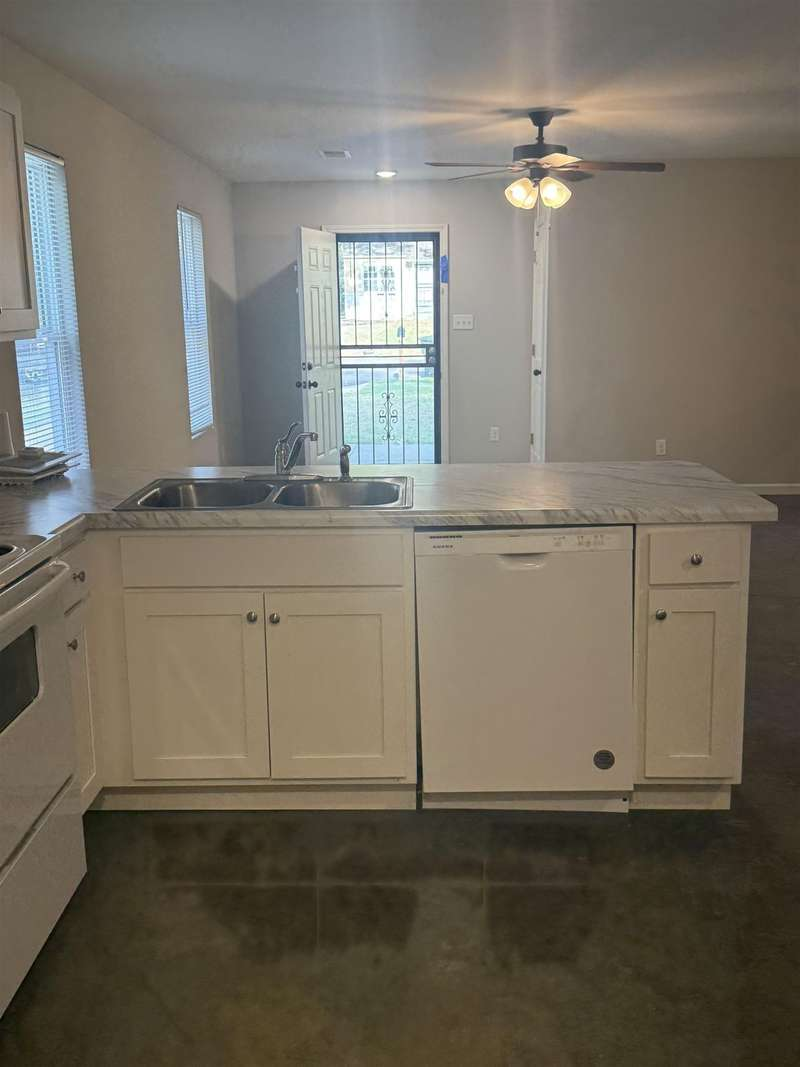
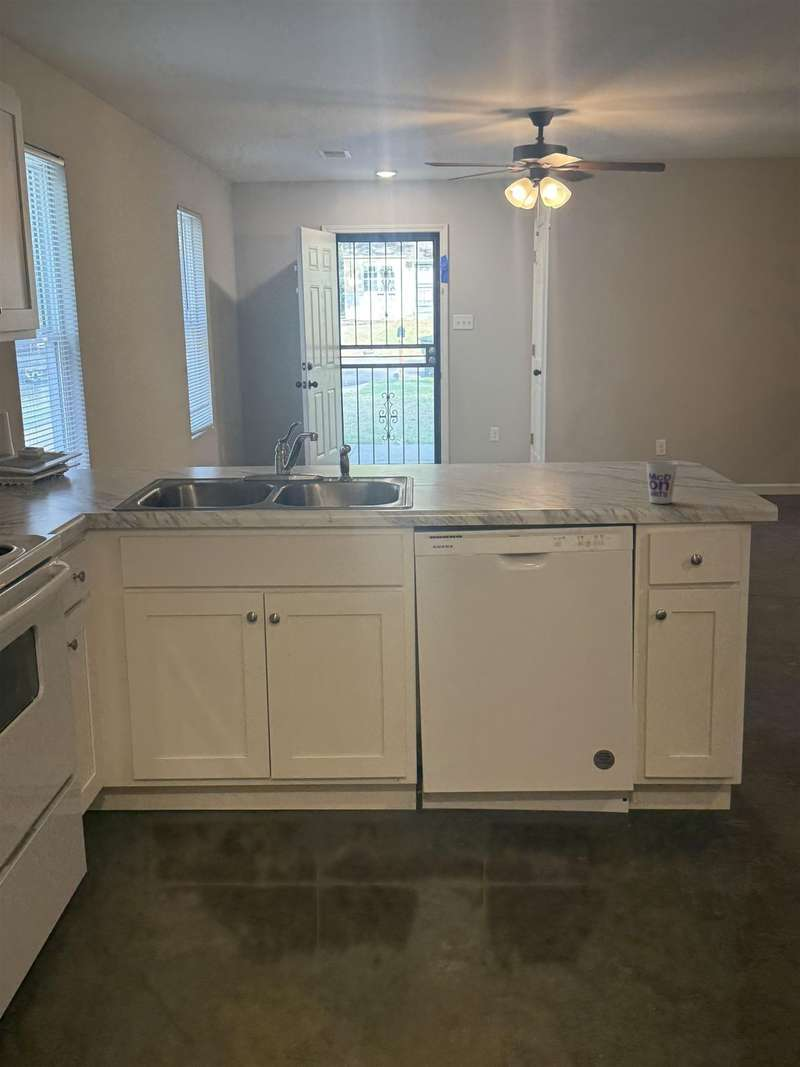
+ cup [645,460,679,505]
